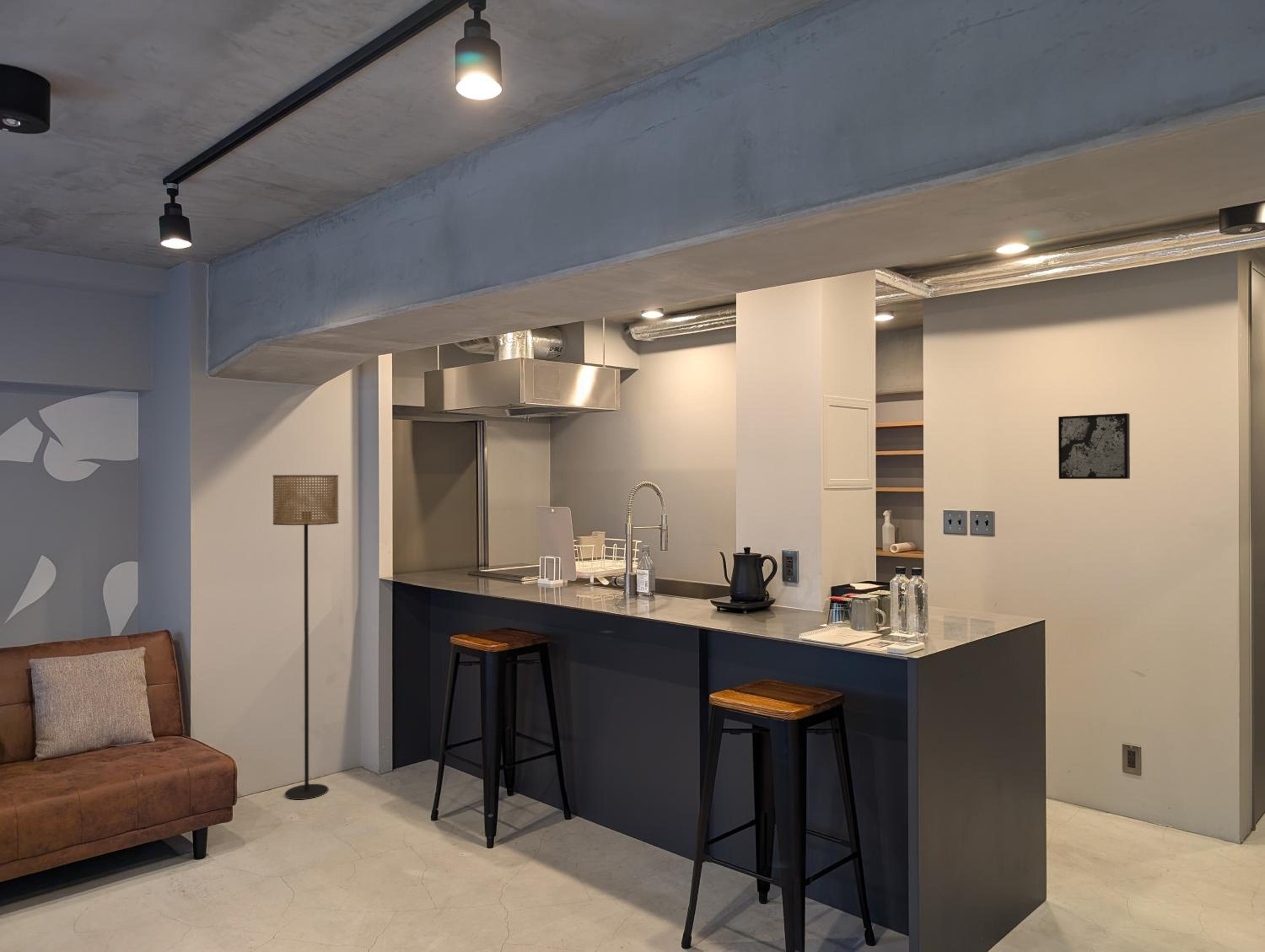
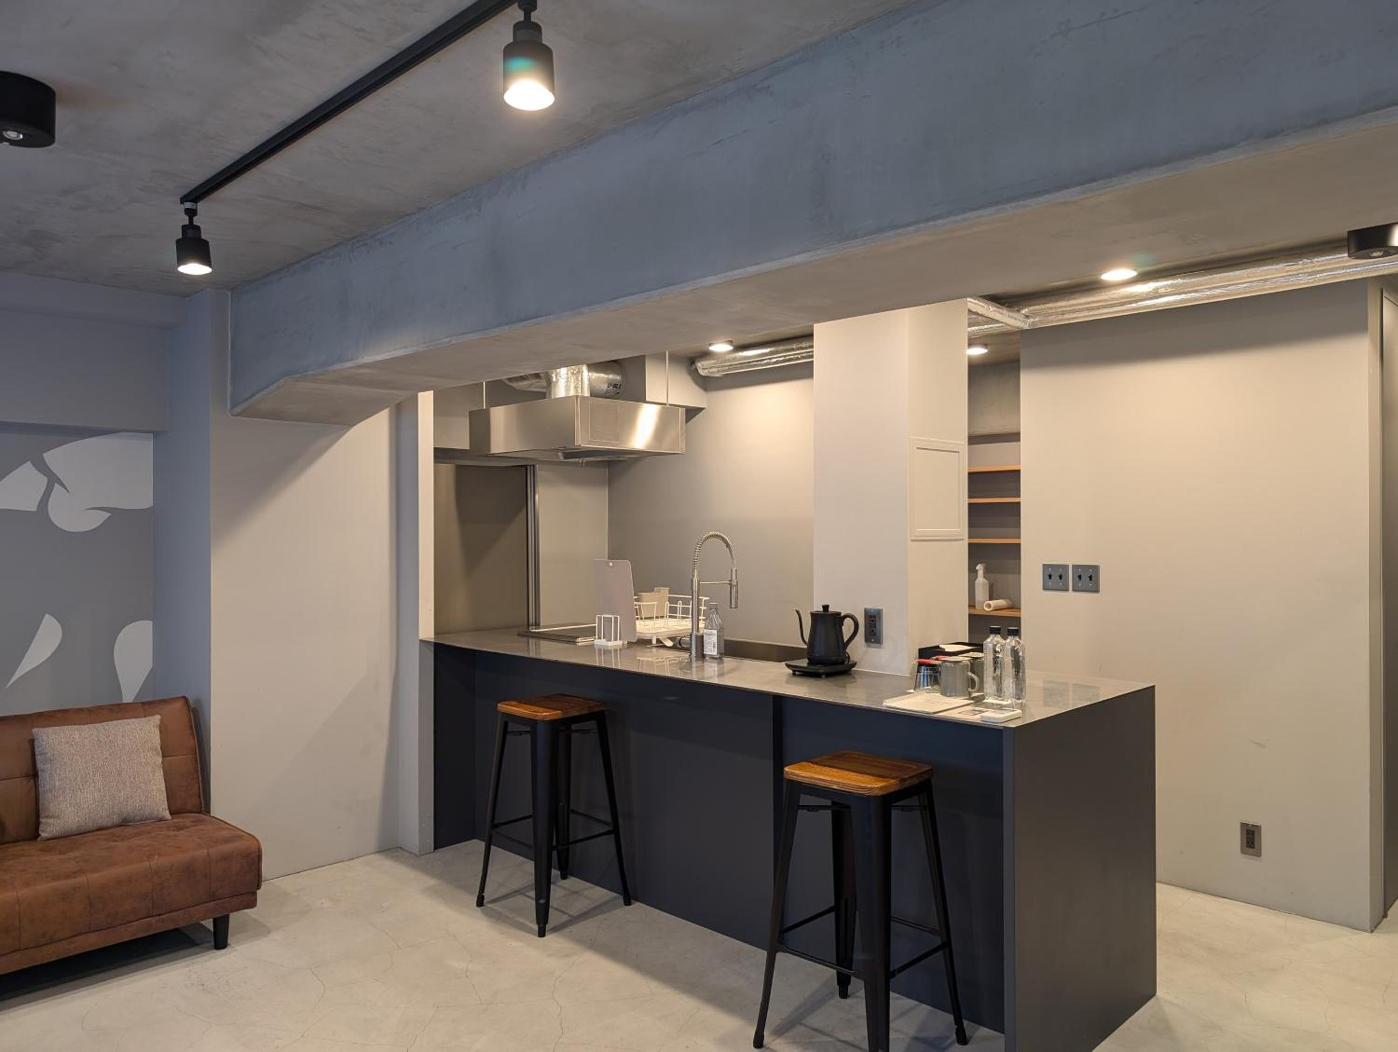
- floor lamp [272,475,339,800]
- wall art [1058,413,1130,479]
